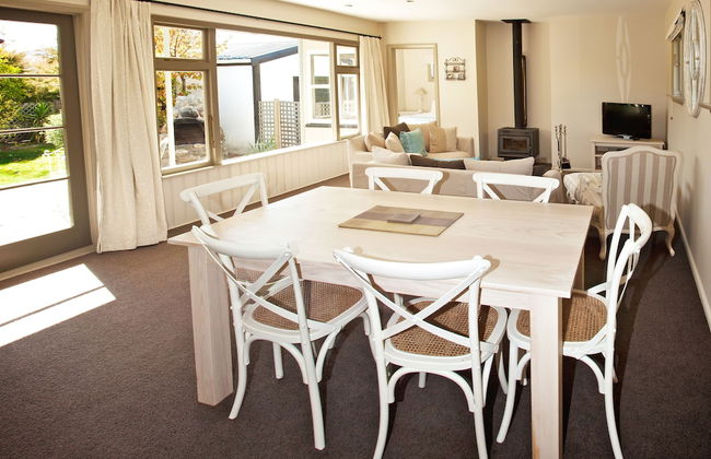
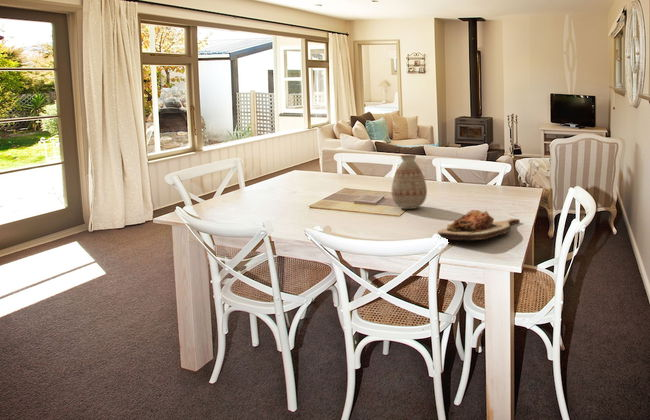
+ cutting board [437,209,521,241]
+ vase [391,154,428,210]
